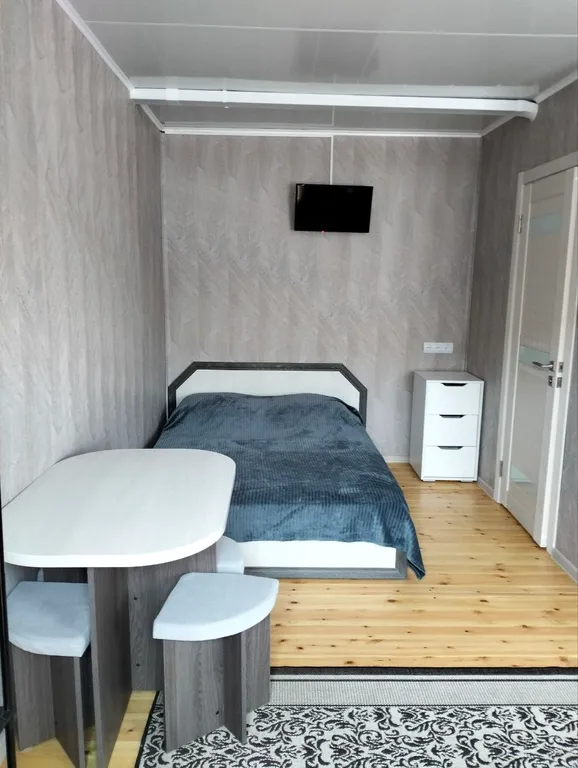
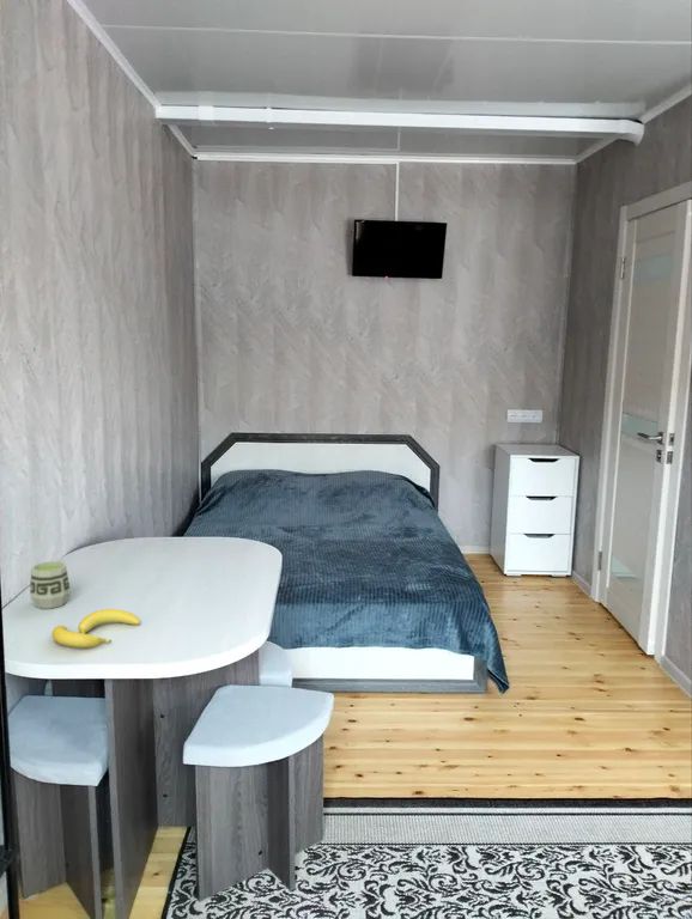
+ banana [50,608,141,649]
+ cup [29,560,72,610]
